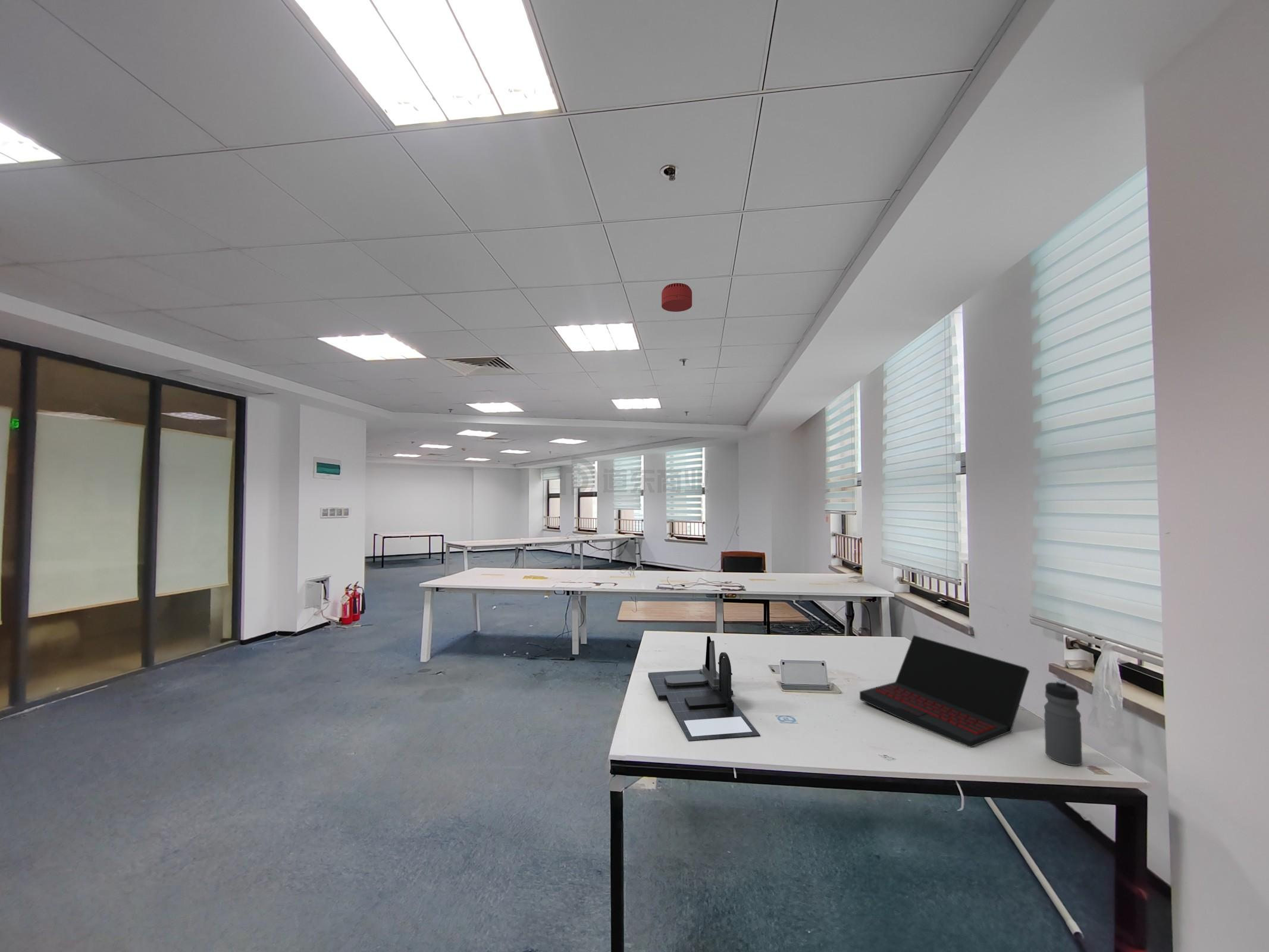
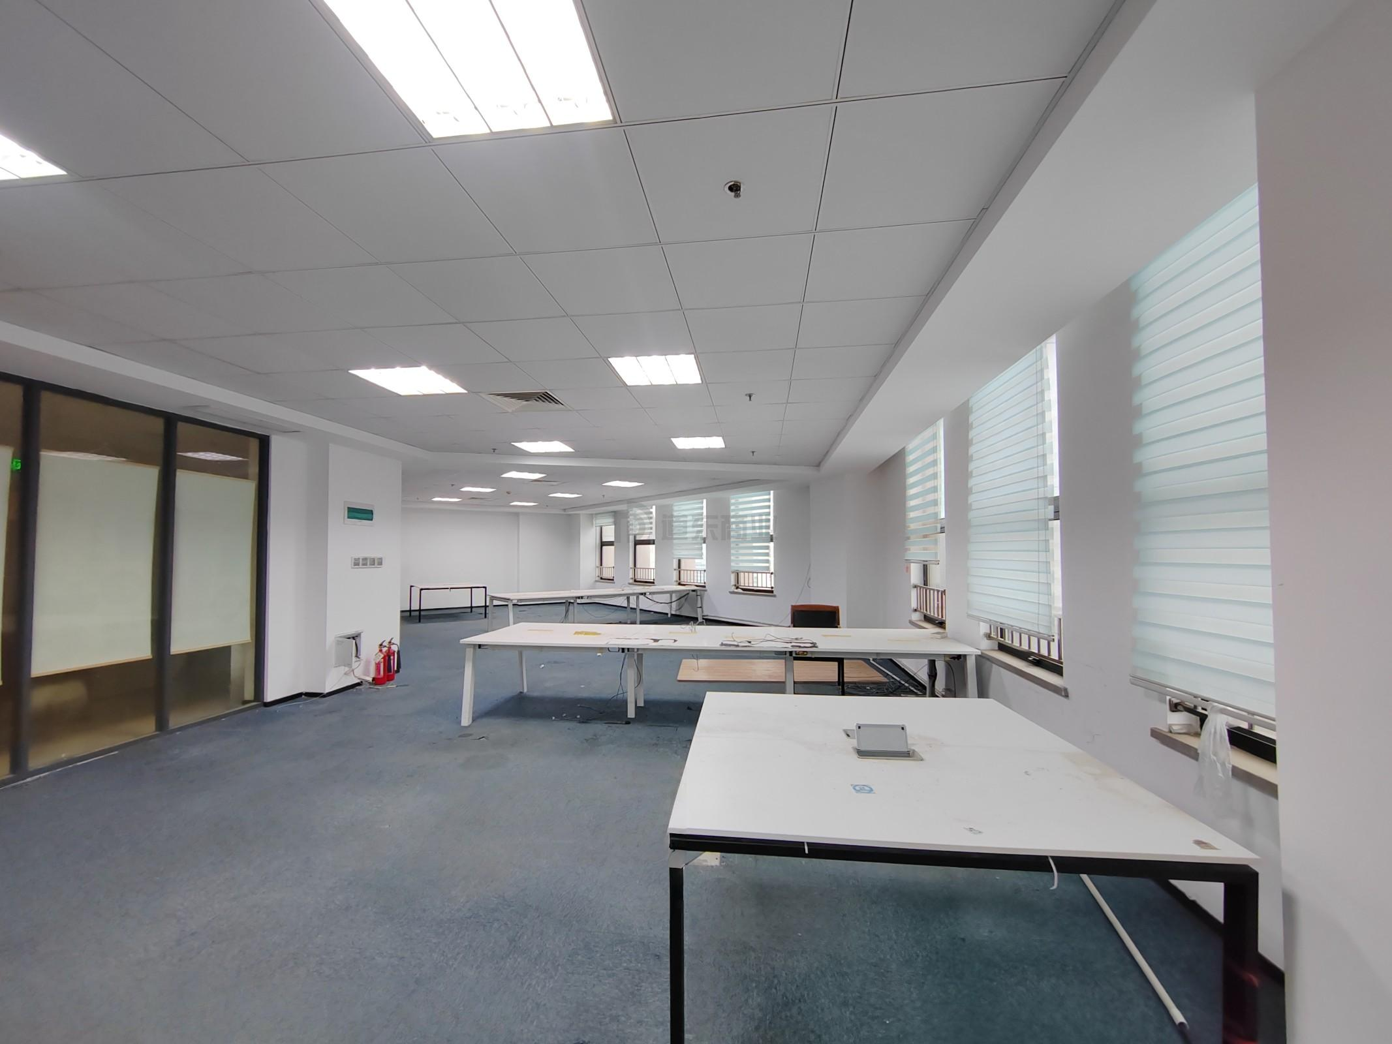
- smoke detector [661,283,693,312]
- desk organizer [648,635,761,742]
- water bottle [1044,679,1083,766]
- laptop [859,634,1030,749]
